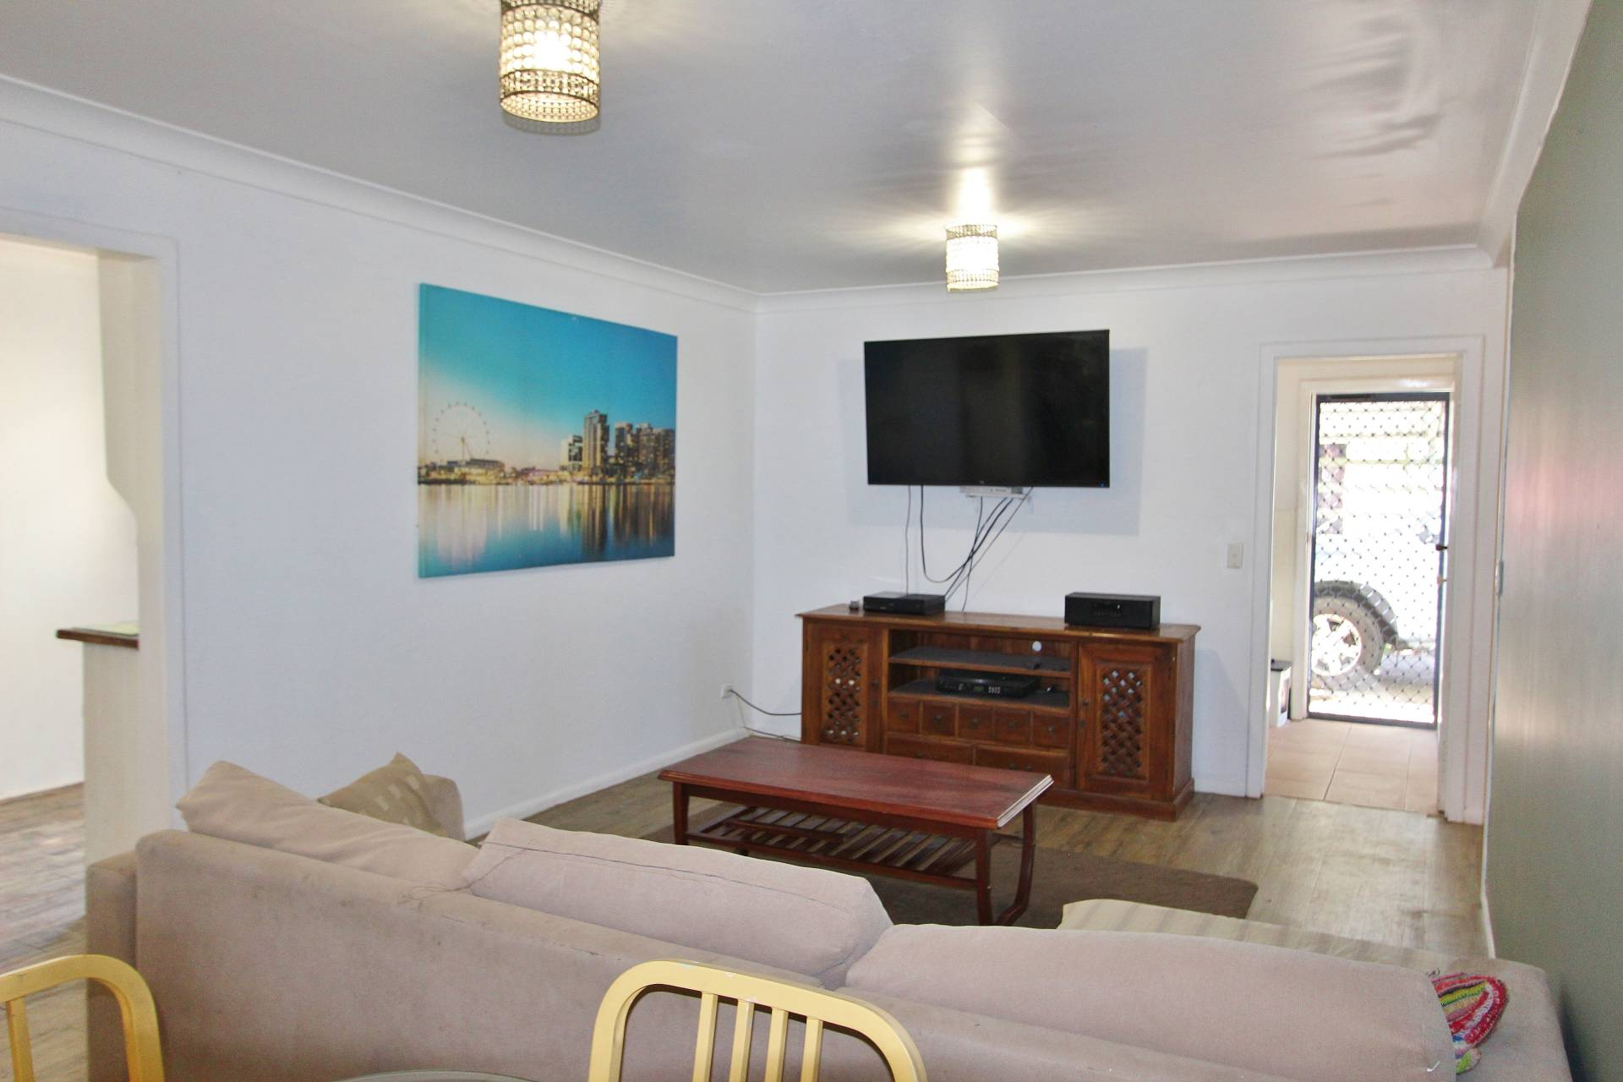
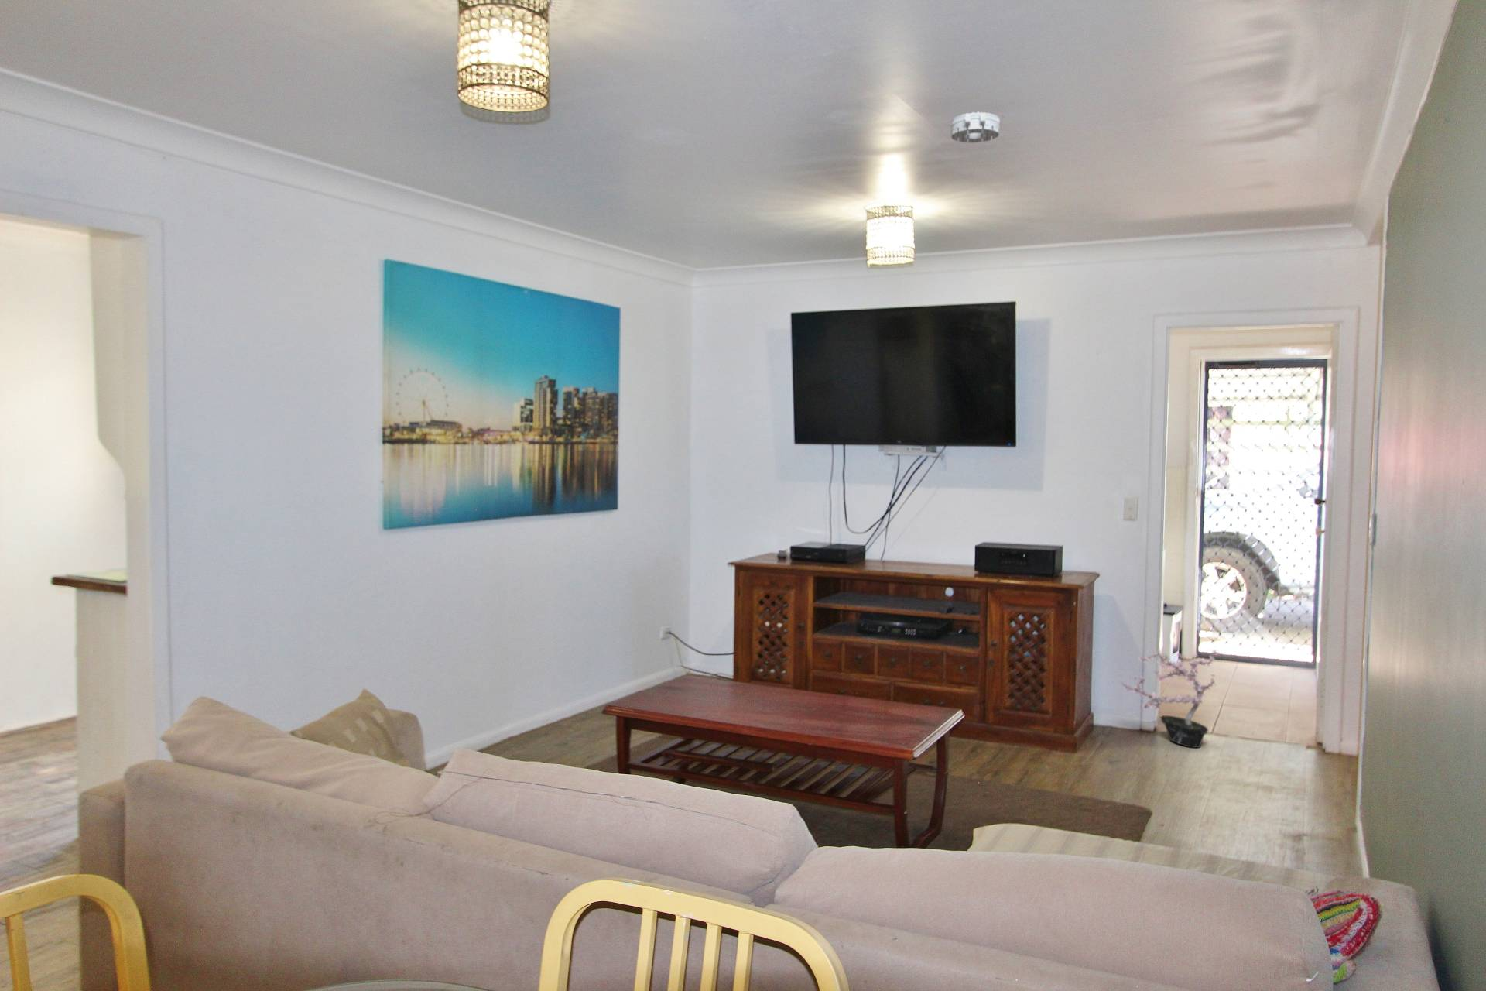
+ potted plant [1119,649,1220,749]
+ smoke detector [951,112,1001,144]
